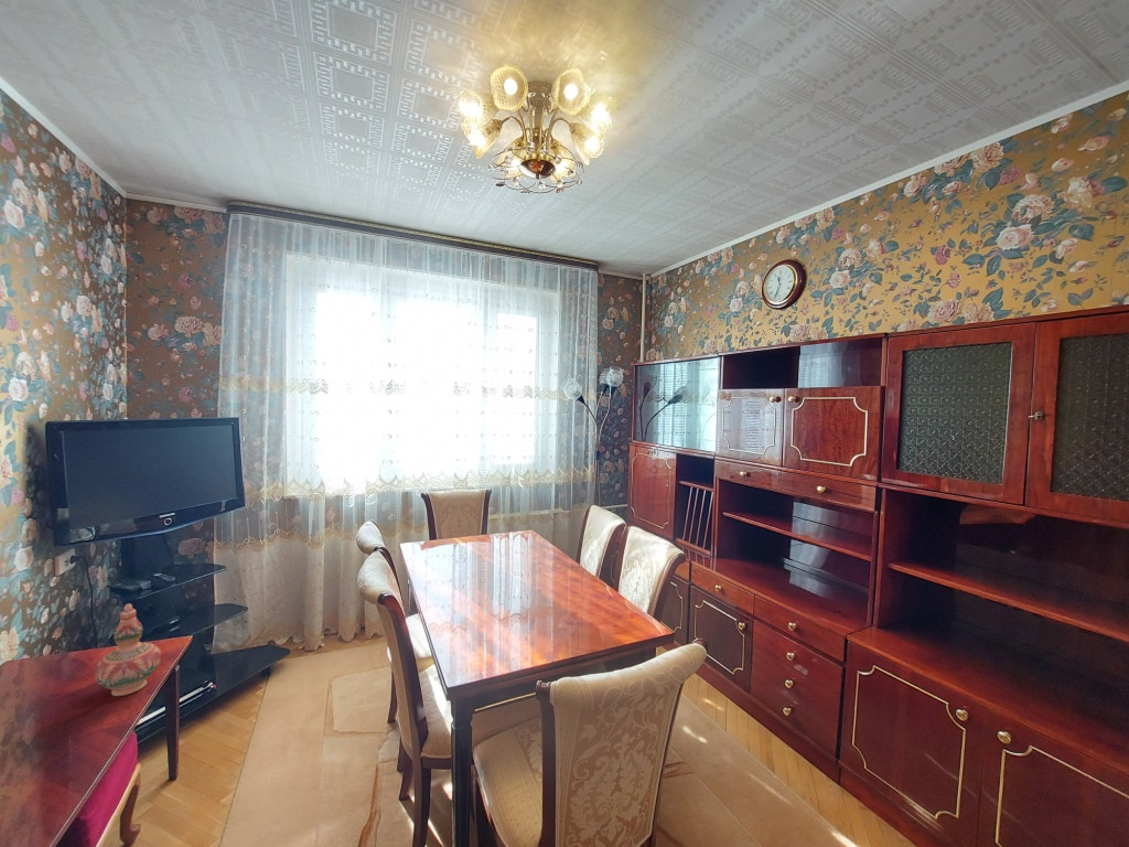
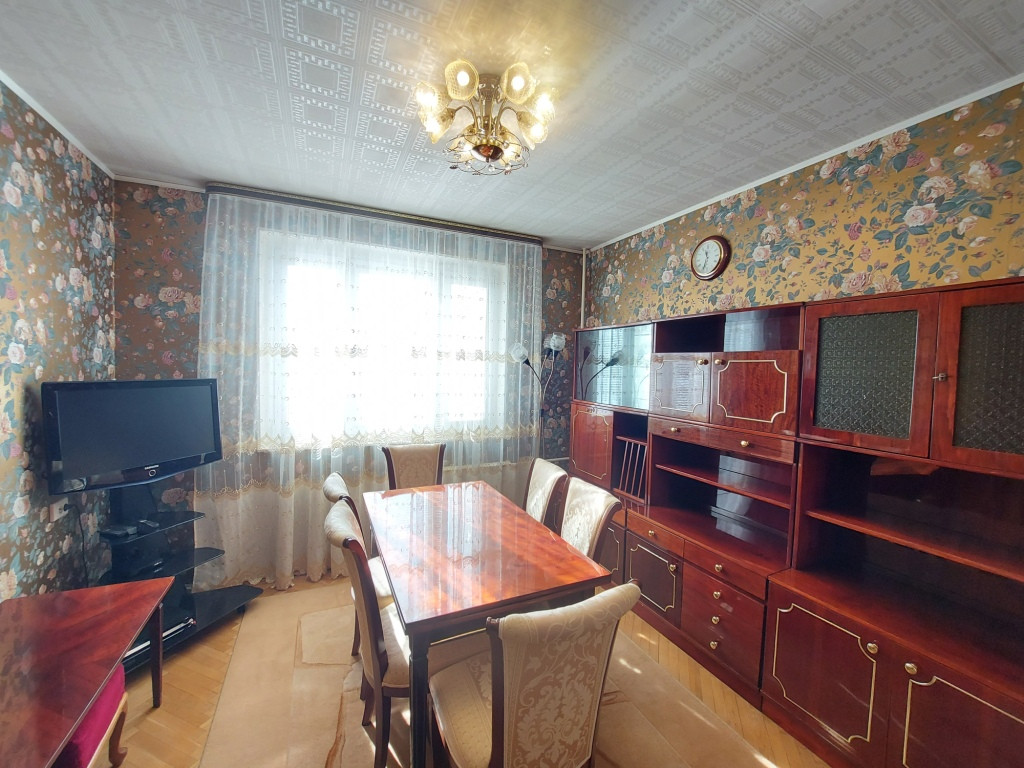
- decorative vase [94,602,162,697]
